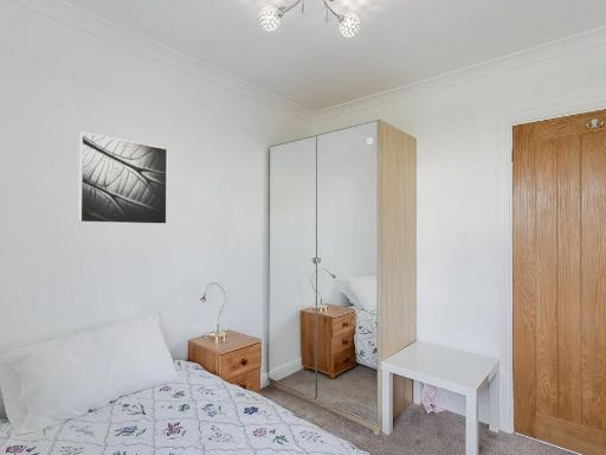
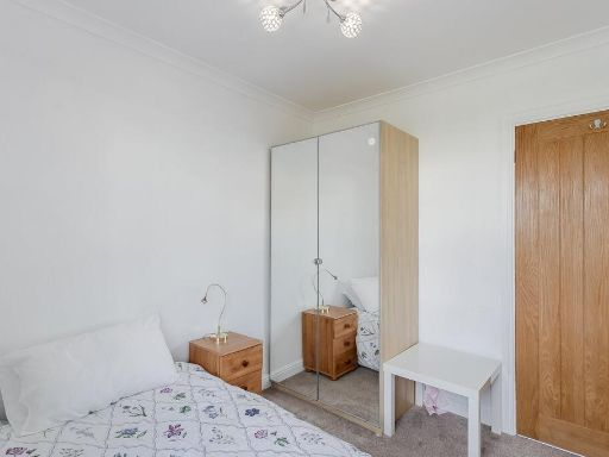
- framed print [77,130,168,225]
